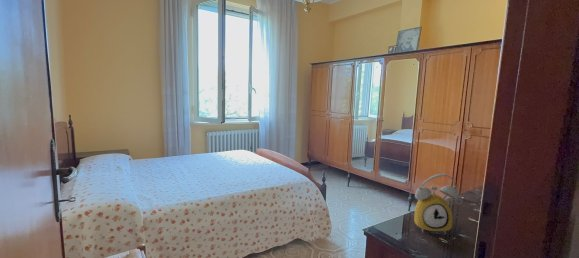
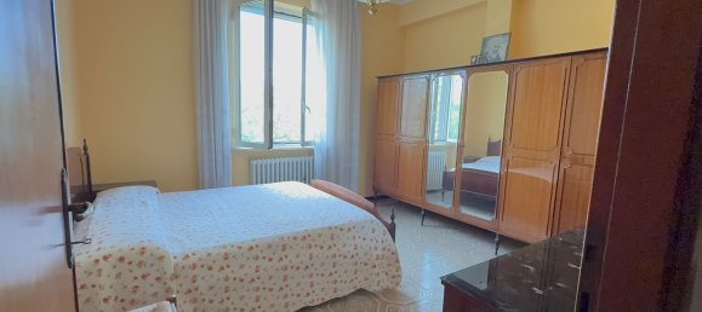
- alarm clock [413,173,460,235]
